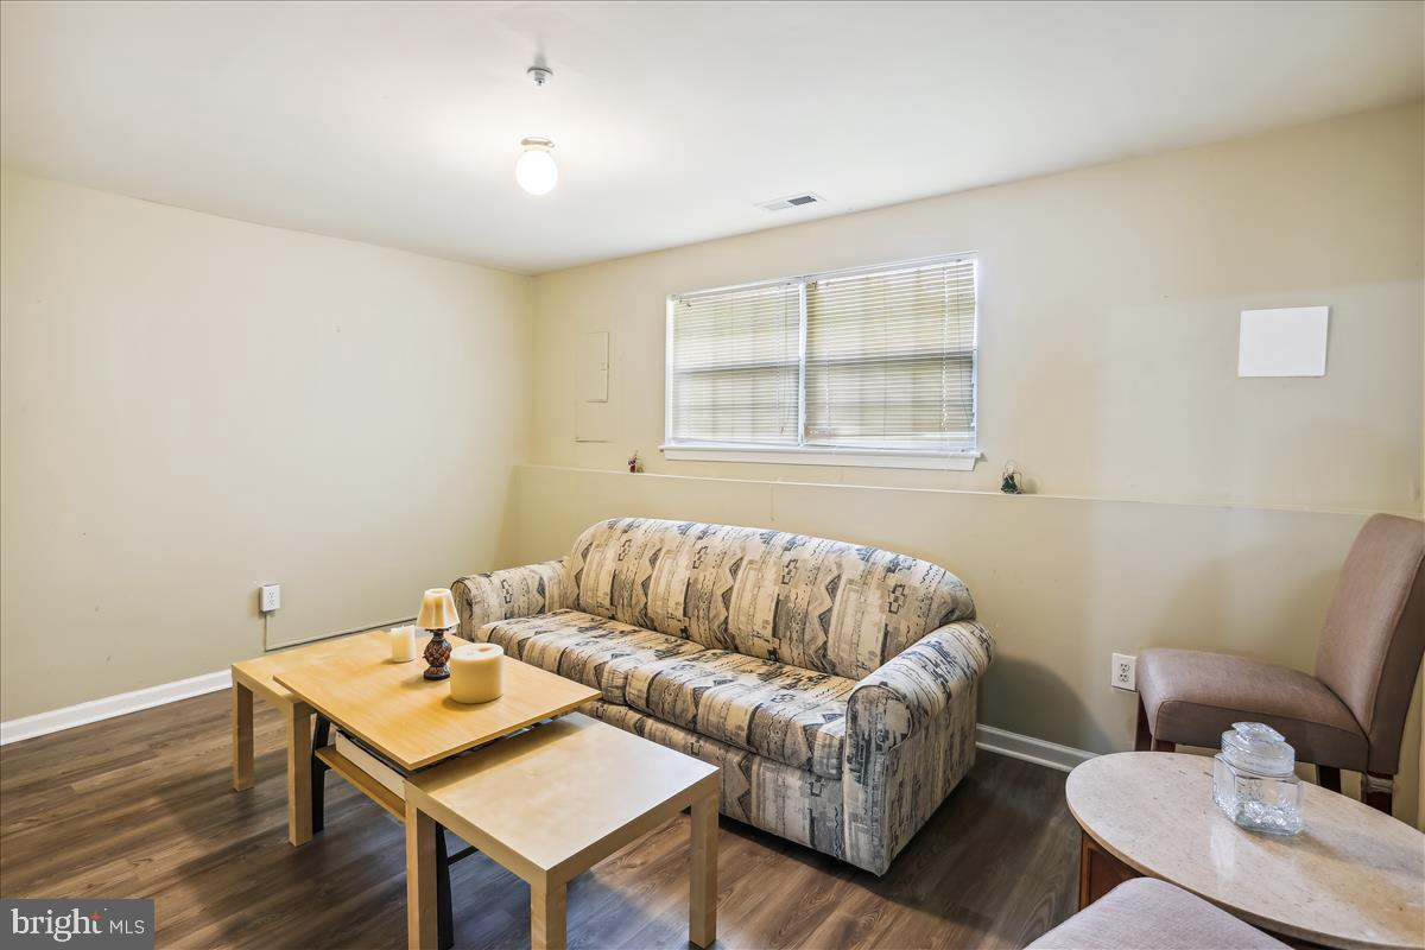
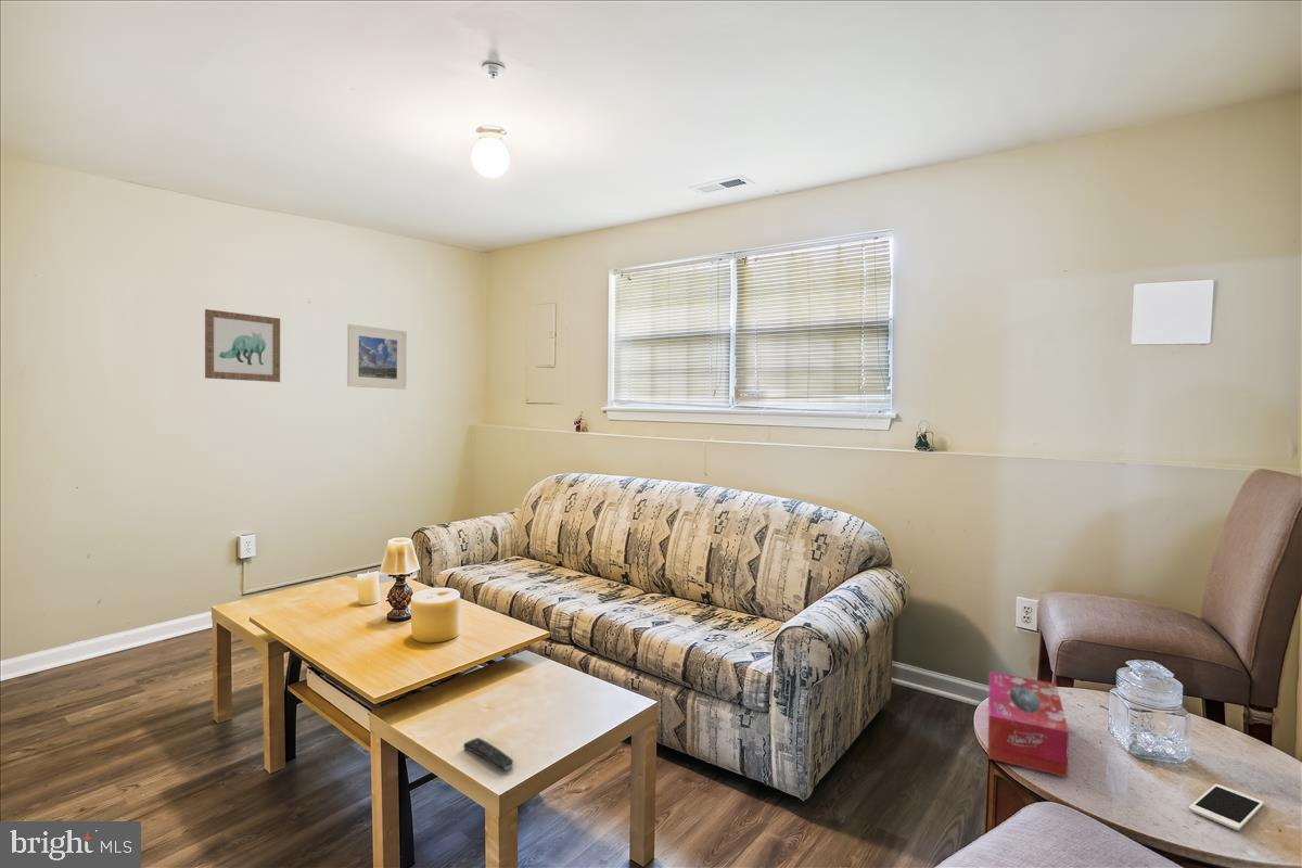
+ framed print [346,323,408,391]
+ wall art [204,308,281,383]
+ remote control [462,737,514,771]
+ cell phone [1188,783,1265,831]
+ tissue box [987,671,1070,778]
